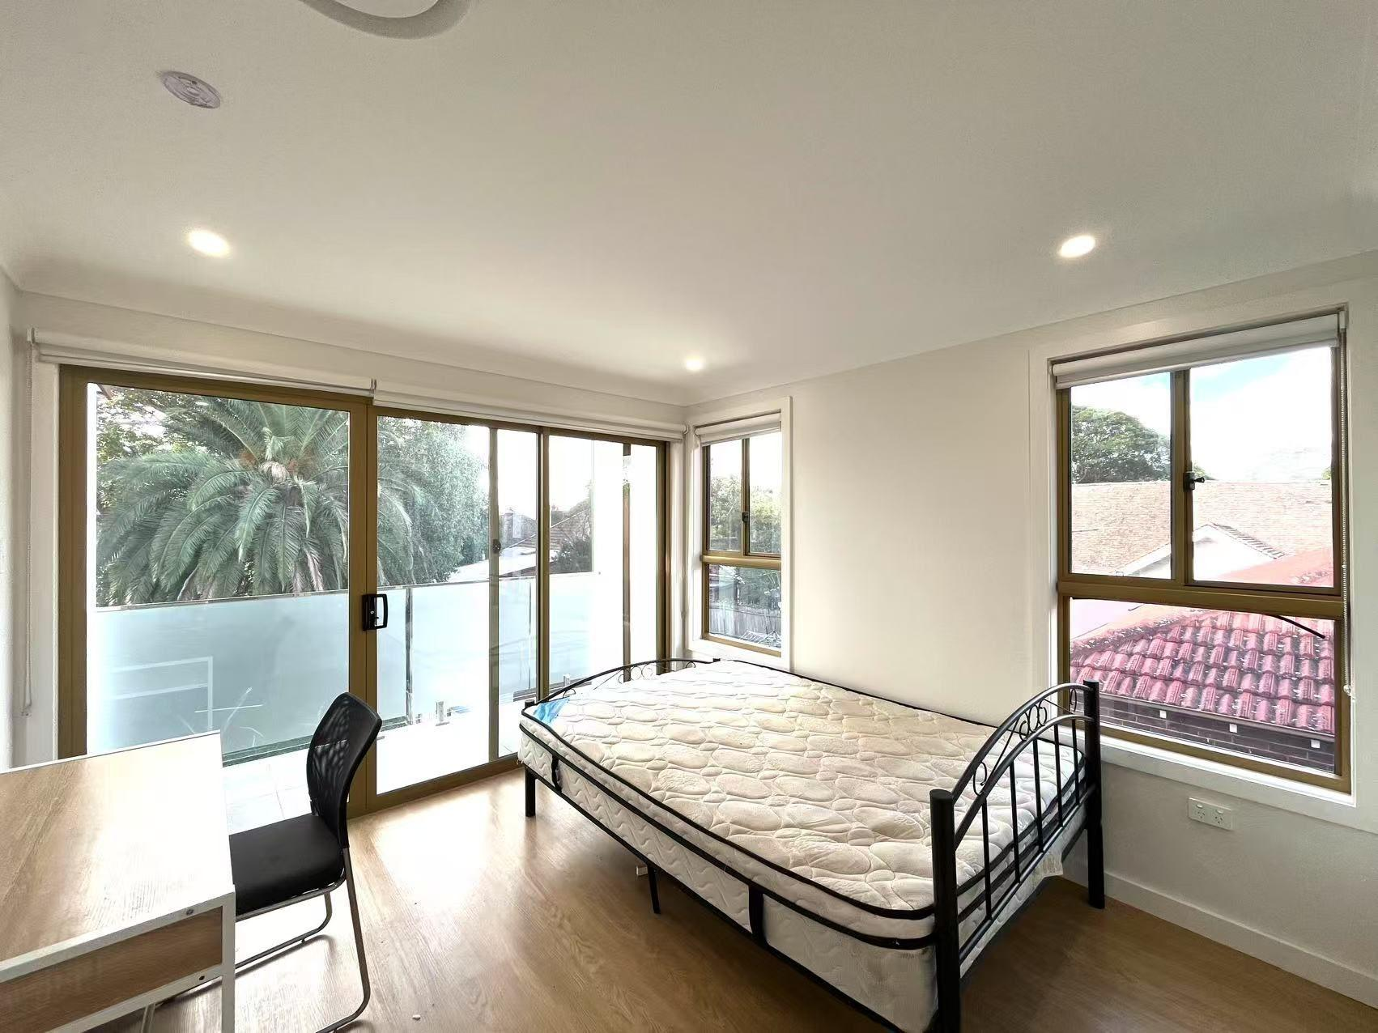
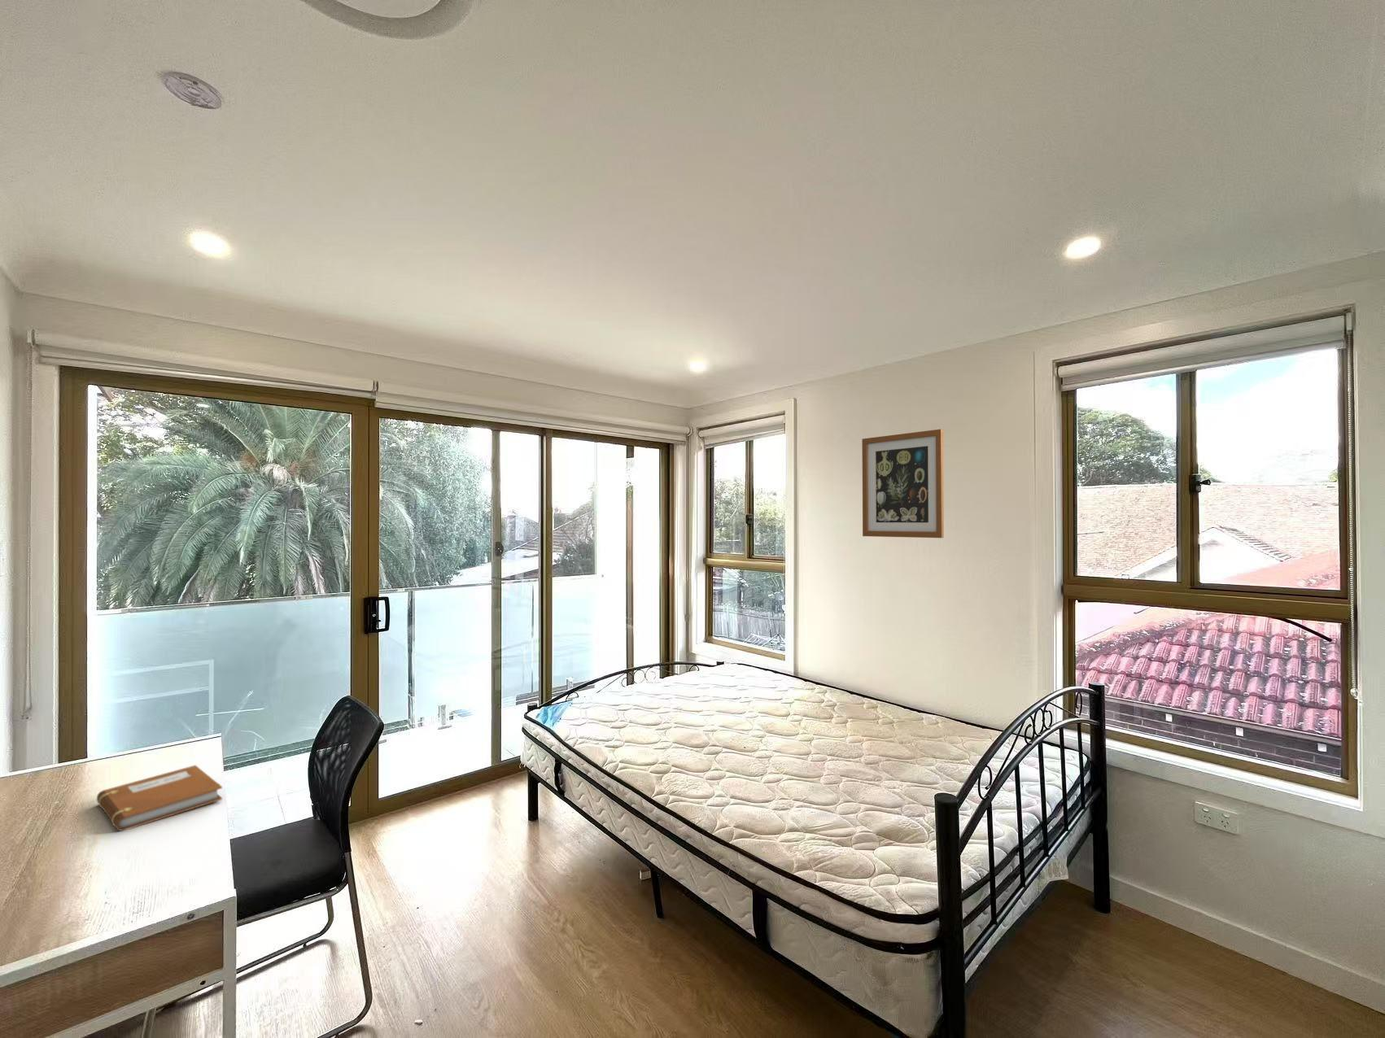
+ notebook [96,764,222,832]
+ wall art [860,427,944,539]
